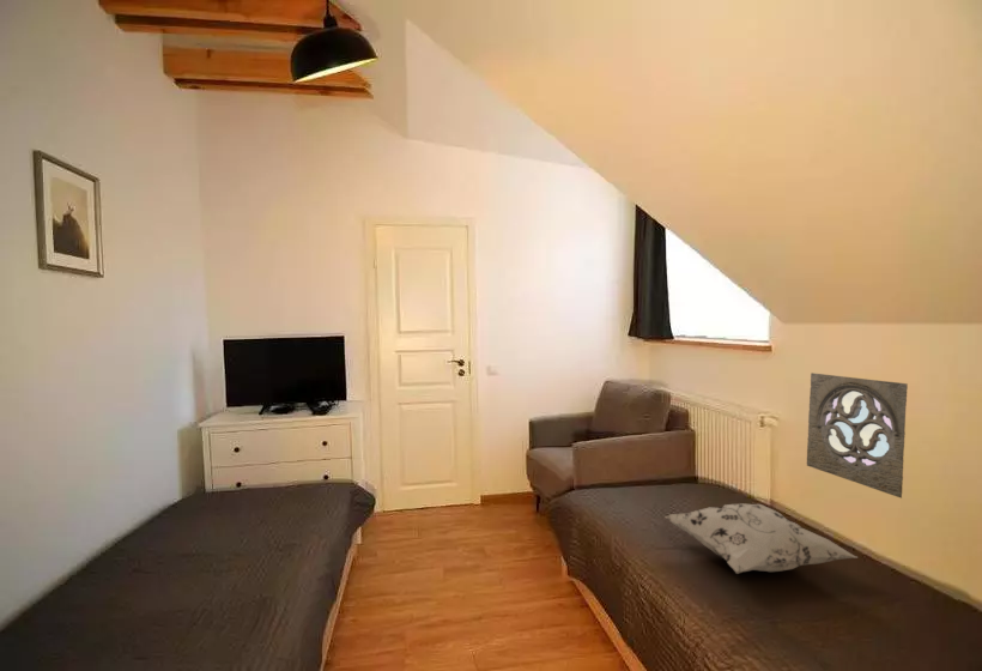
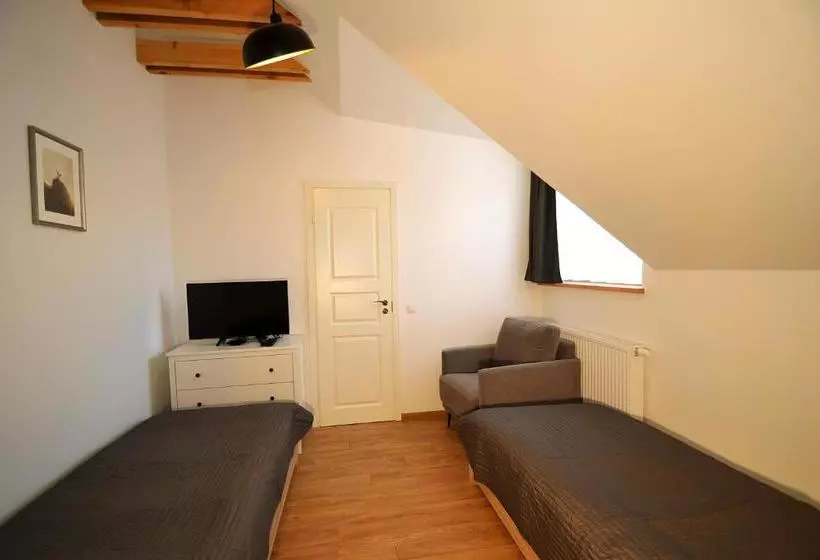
- wall ornament [806,371,909,500]
- decorative pillow [663,502,857,575]
